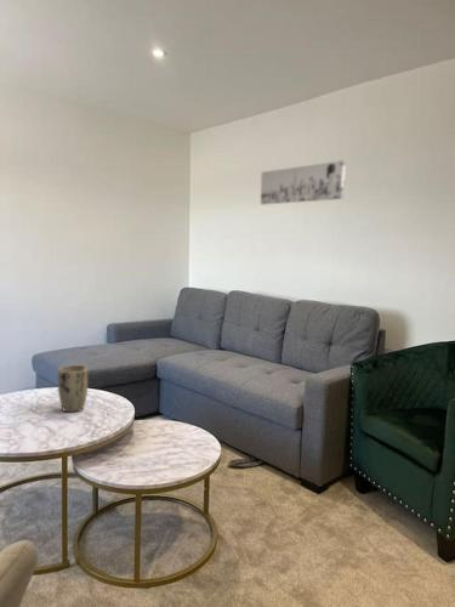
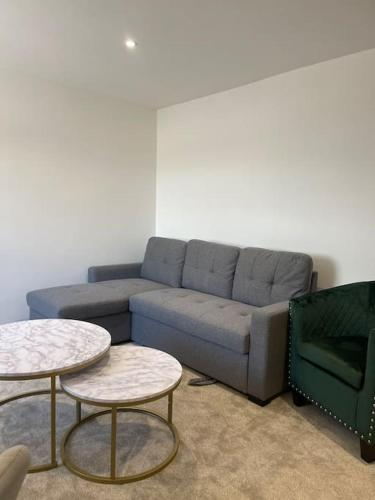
- wall art [260,159,347,205]
- plant pot [57,364,89,413]
